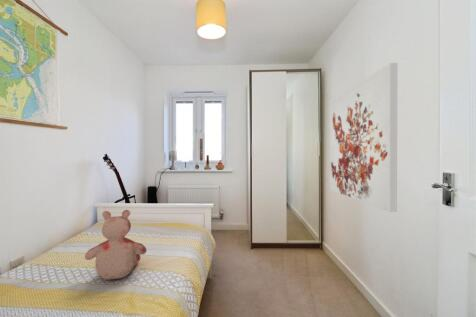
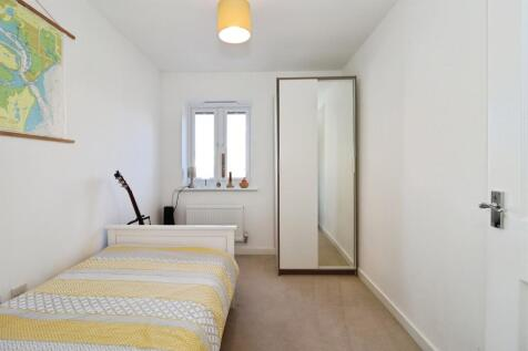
- wall art [329,62,398,213]
- teddy bear [84,209,148,281]
